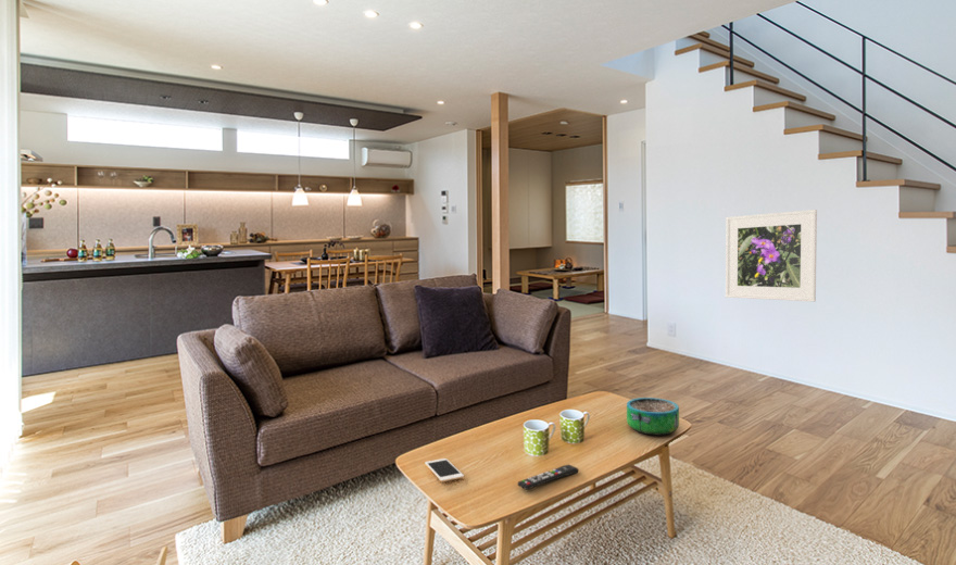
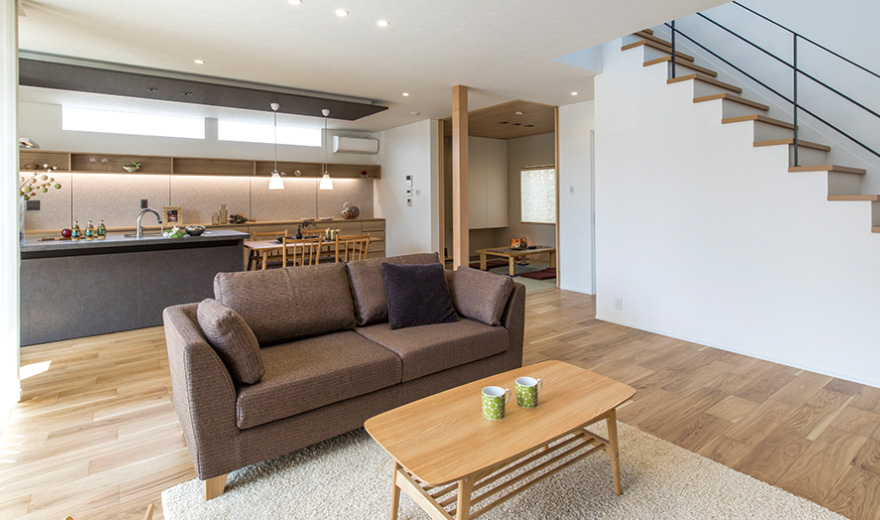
- cell phone [424,457,465,482]
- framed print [725,209,818,303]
- decorative bowl [626,397,680,437]
- remote control [516,463,580,491]
